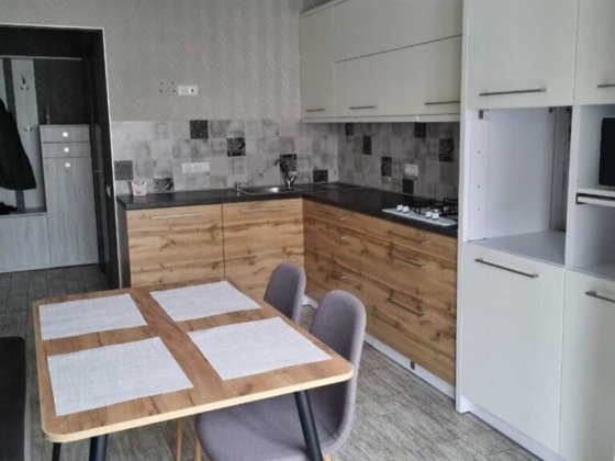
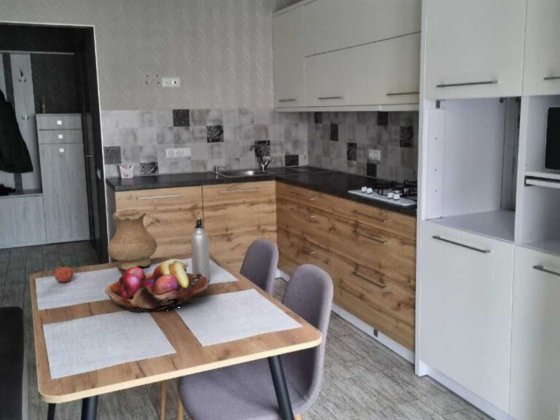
+ vase [107,208,158,271]
+ apple [53,261,74,283]
+ fruit basket [104,258,210,313]
+ water bottle [190,218,211,283]
